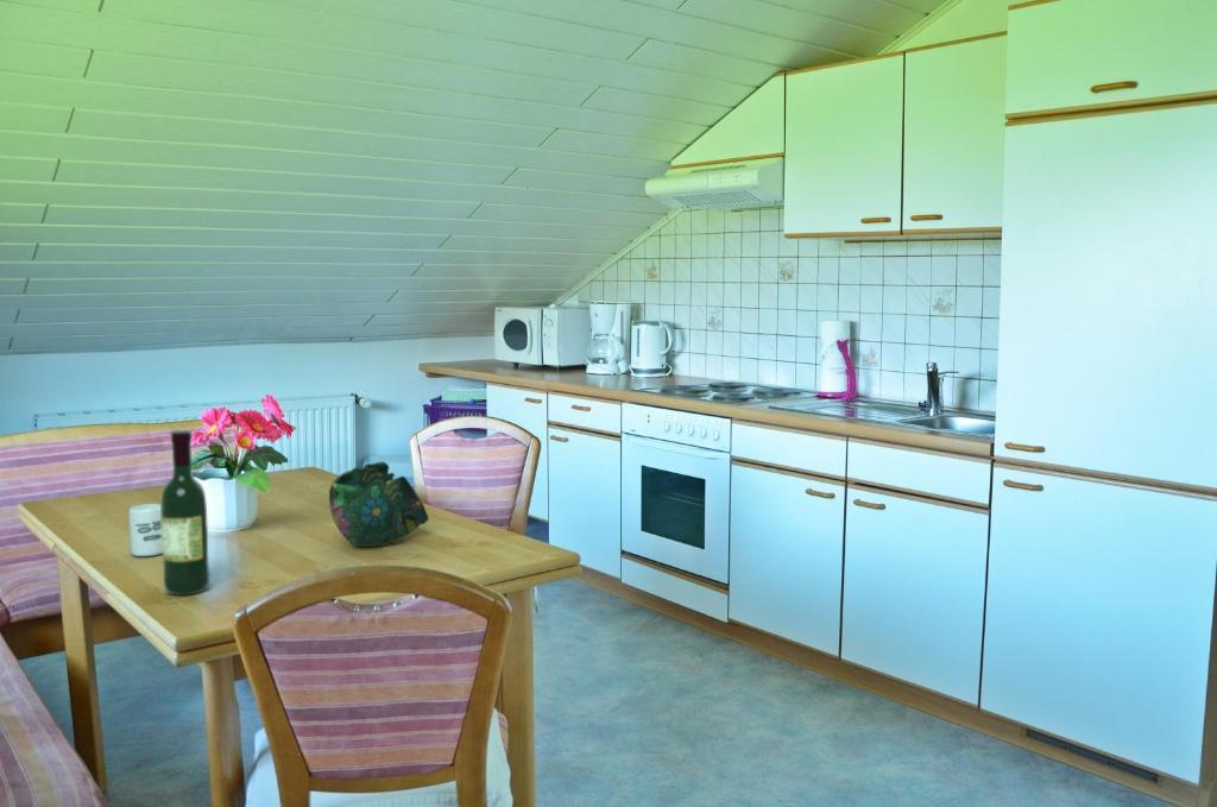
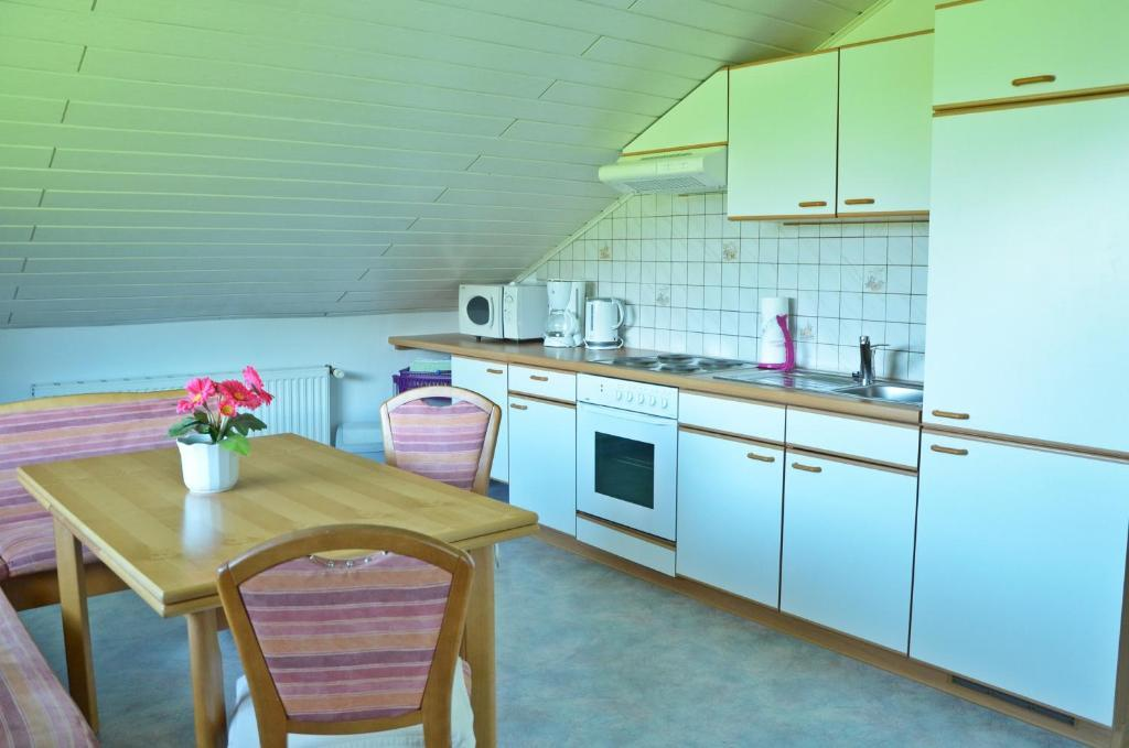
- wine bottle [159,429,210,597]
- decorative bowl [328,460,430,548]
- cup [128,503,163,557]
